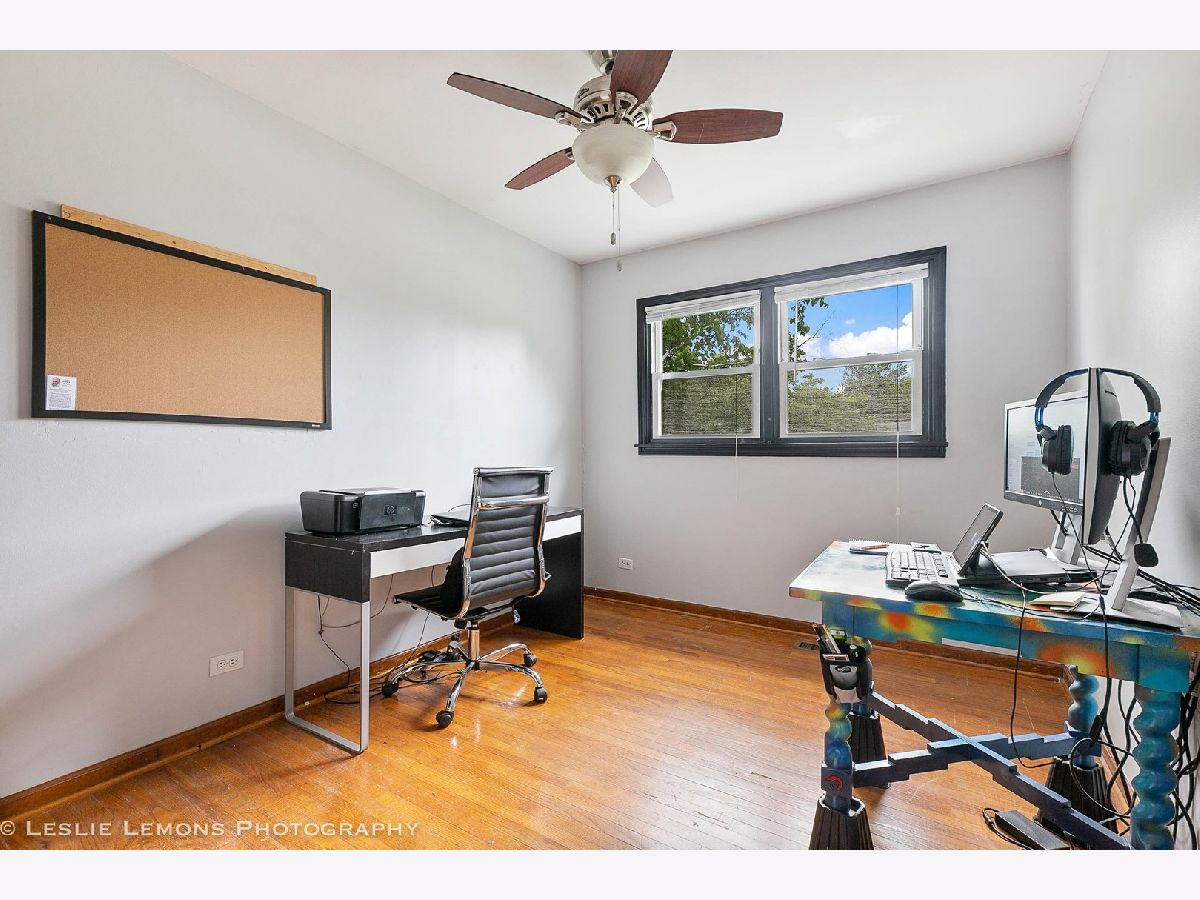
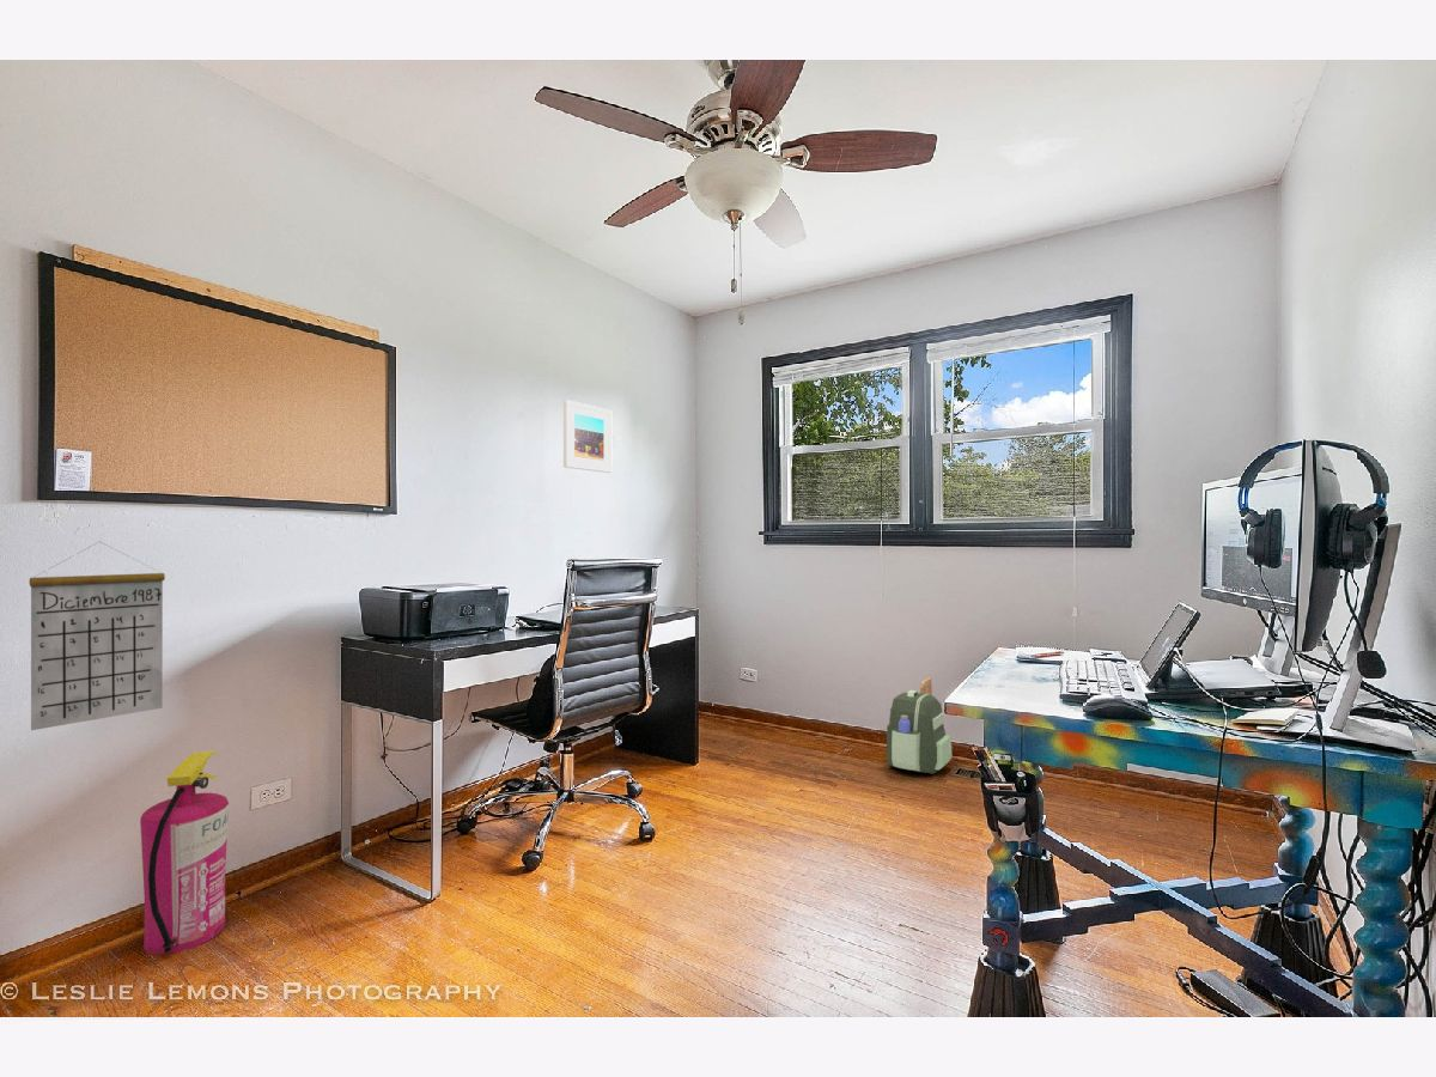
+ calendar [29,541,166,731]
+ backpack [886,676,953,775]
+ fire extinguisher [139,749,230,955]
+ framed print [562,398,613,474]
